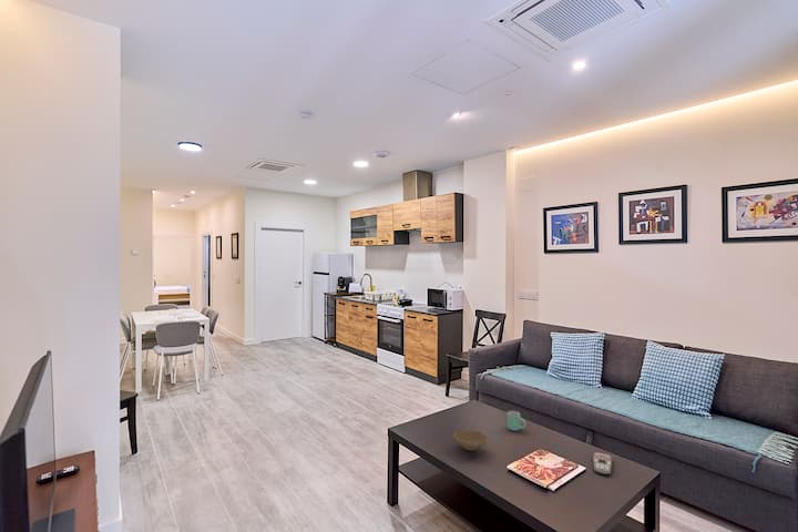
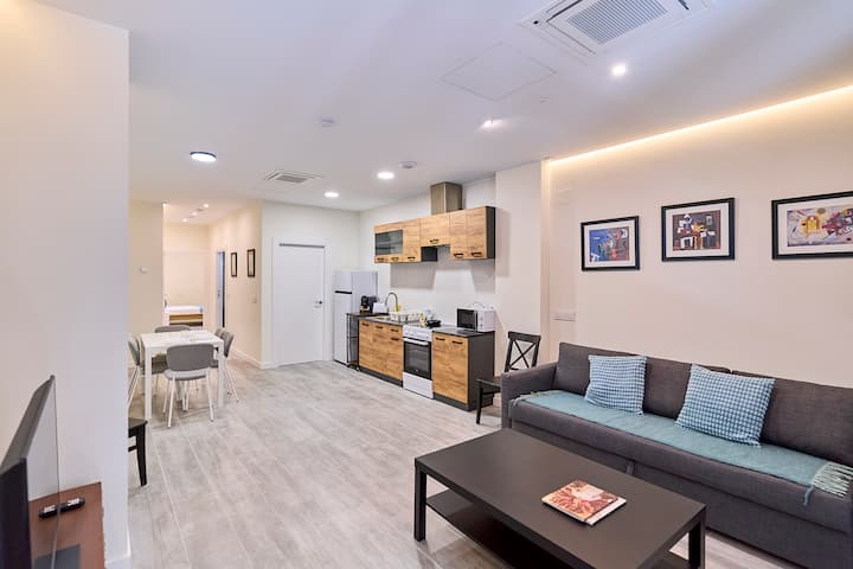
- remote control [592,451,613,475]
- bowl [452,429,489,452]
- mug [507,410,526,432]
